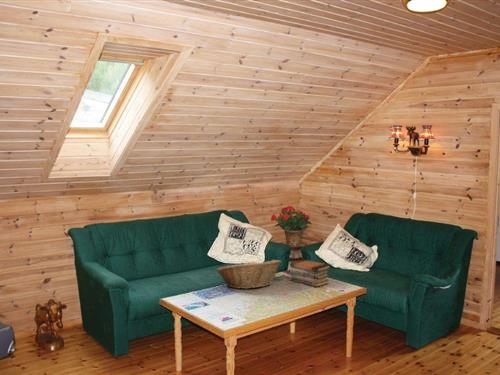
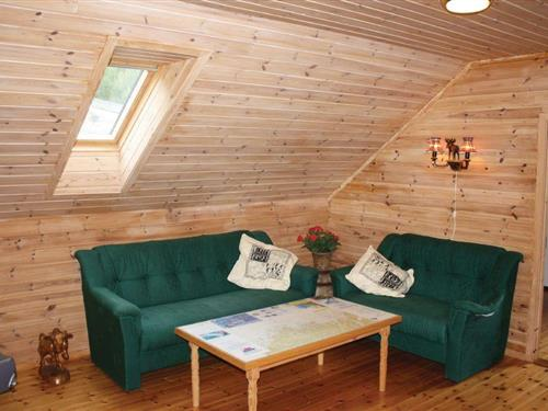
- book stack [289,259,331,288]
- fruit basket [215,259,282,290]
